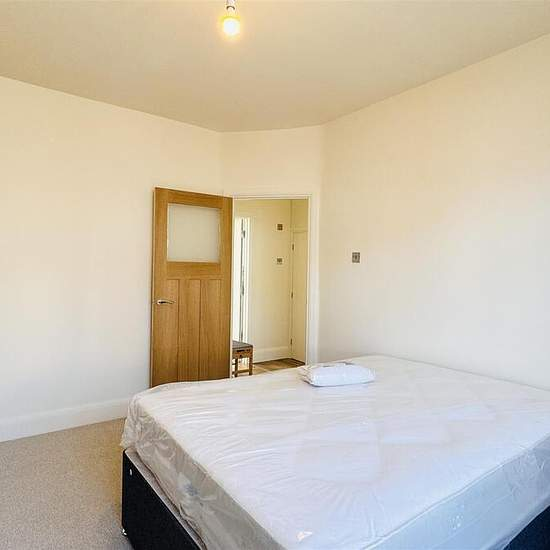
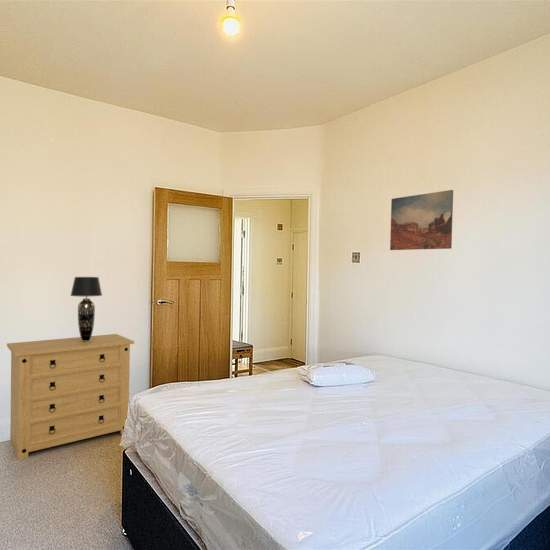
+ wall art [389,189,454,251]
+ dresser [6,333,135,461]
+ table lamp [69,276,103,341]
